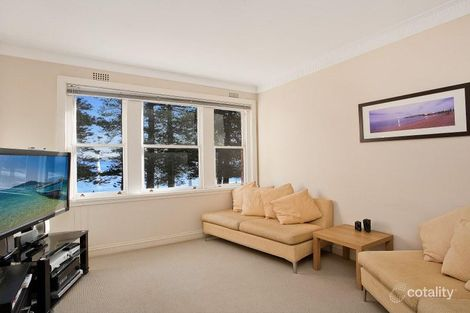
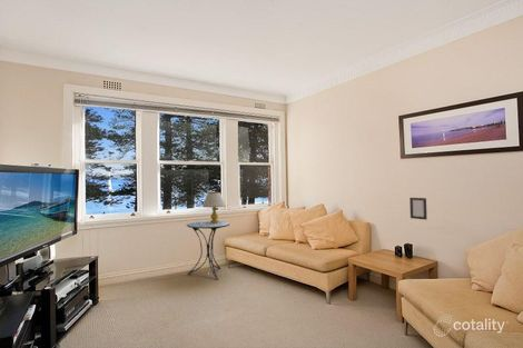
+ table lamp [201,191,227,223]
+ side table [186,220,230,280]
+ picture frame [408,197,428,220]
